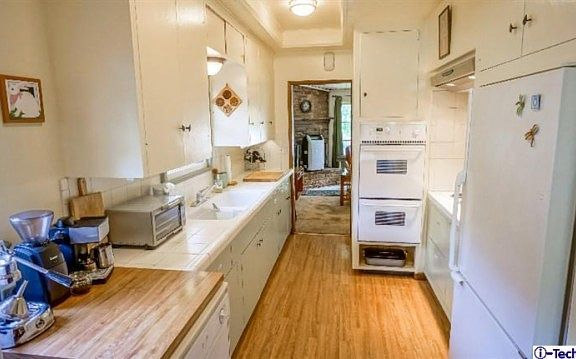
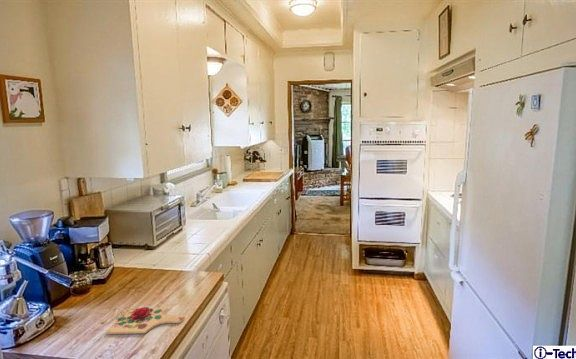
+ cutting board [106,306,185,335]
